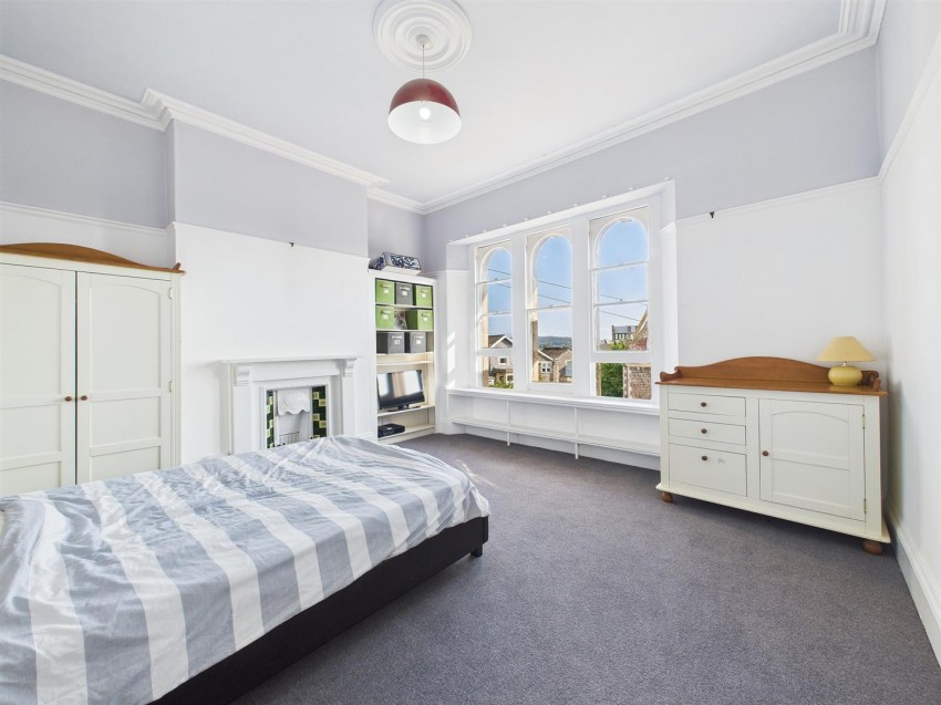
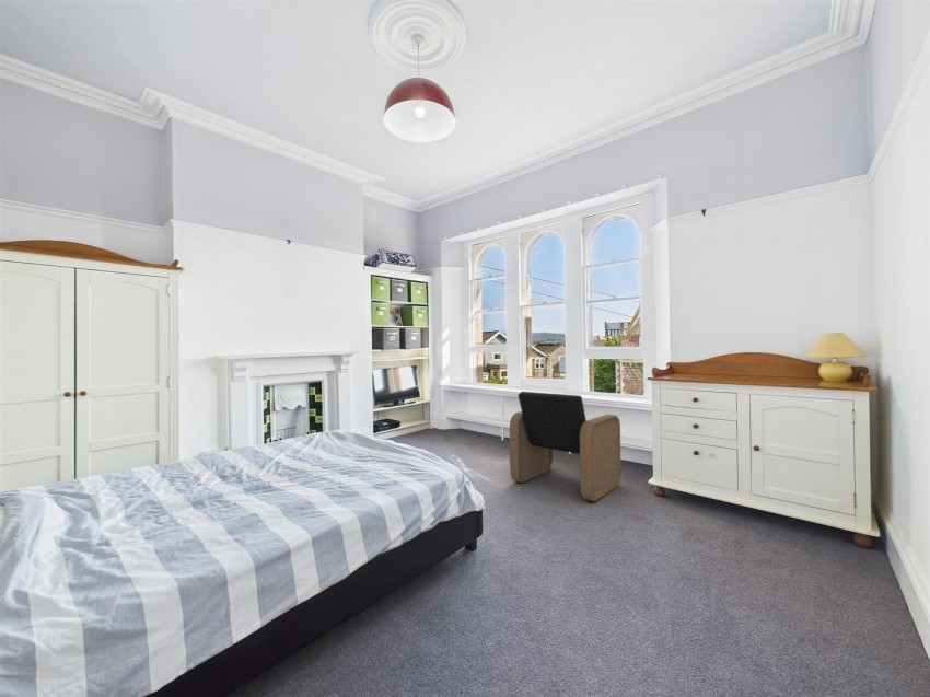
+ armchair [509,391,621,502]
